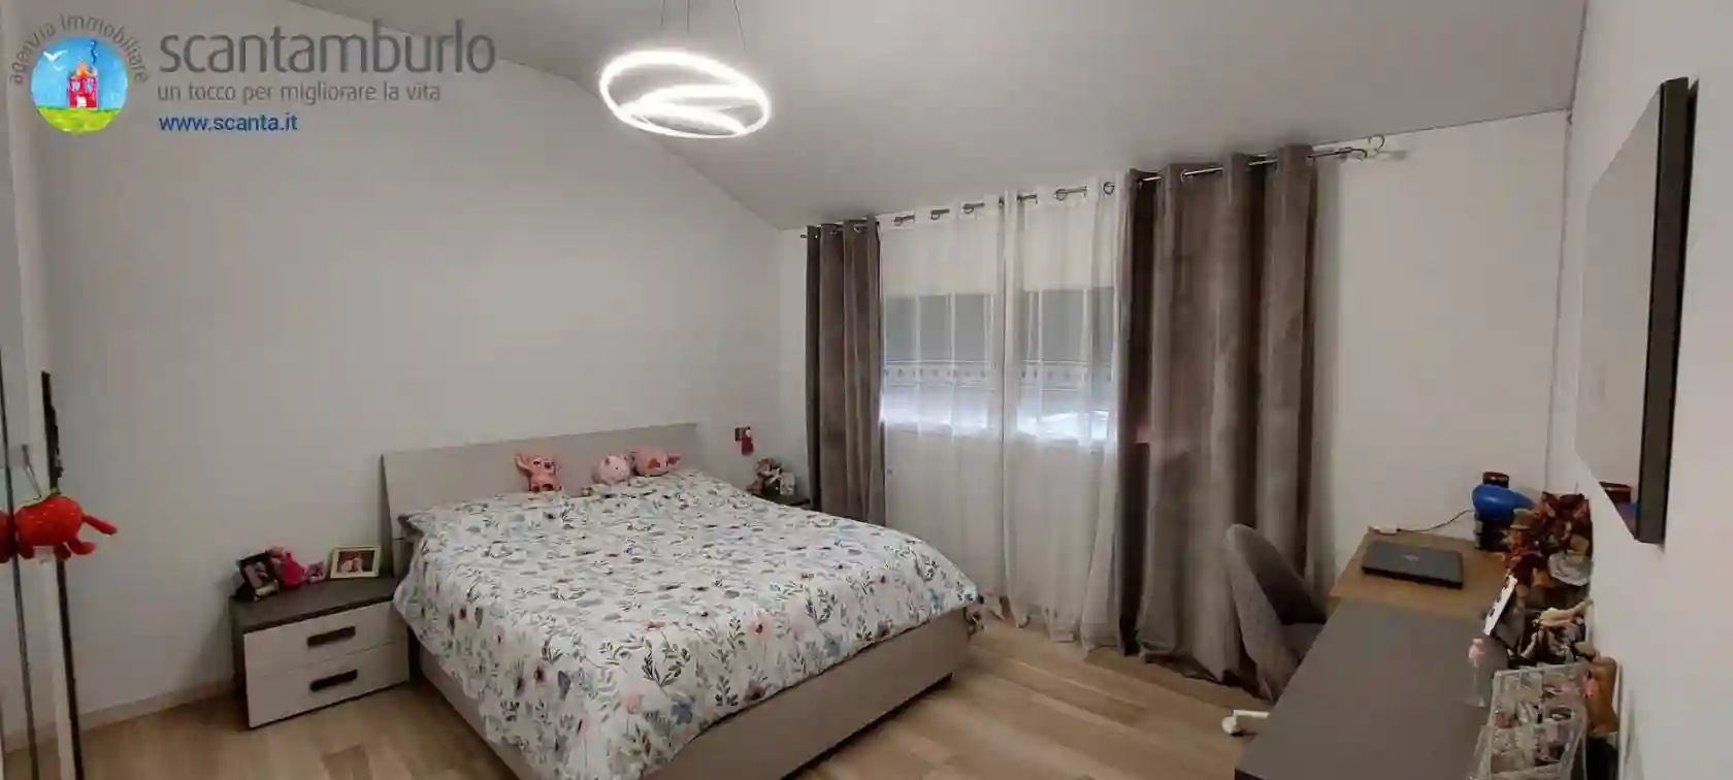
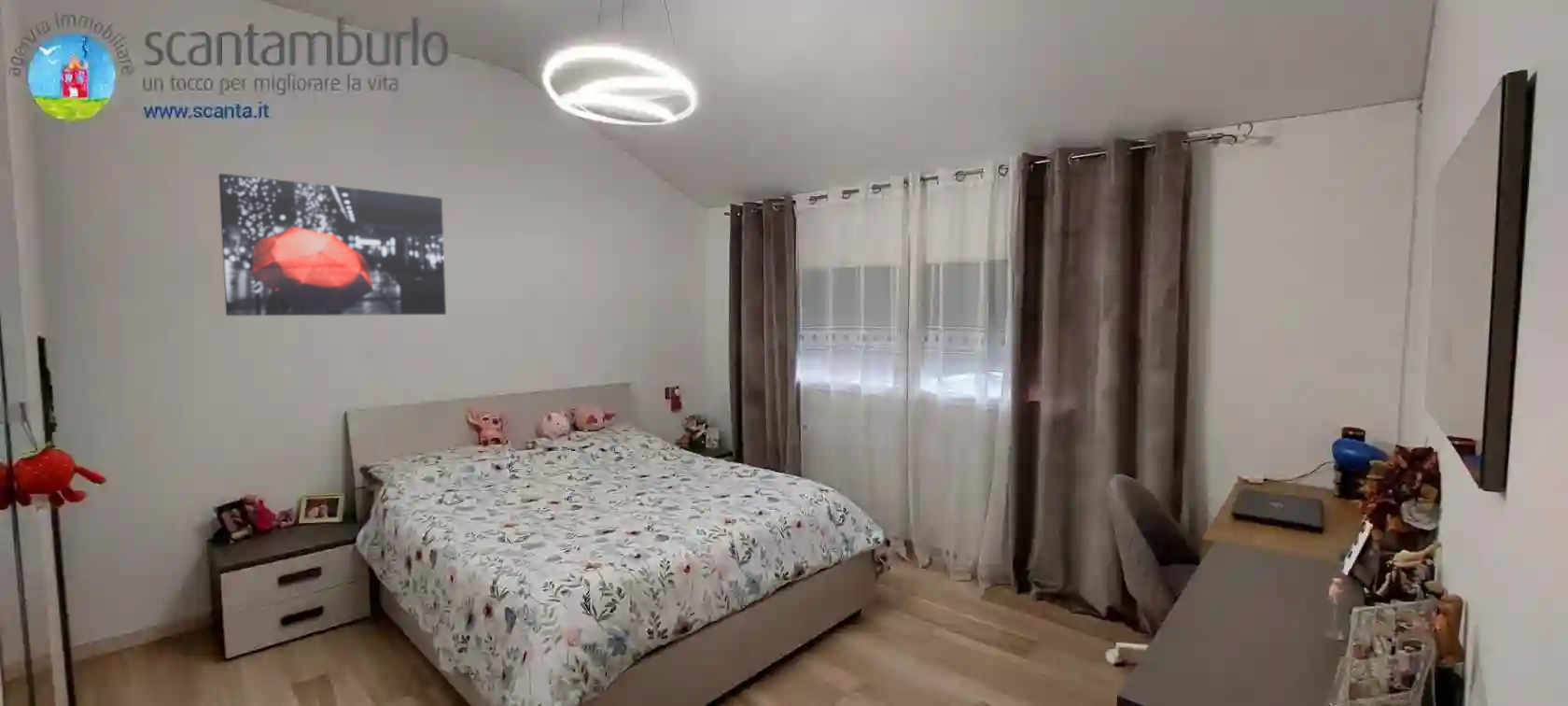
+ wall art [217,173,447,317]
